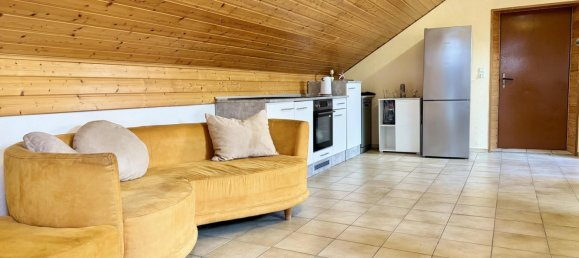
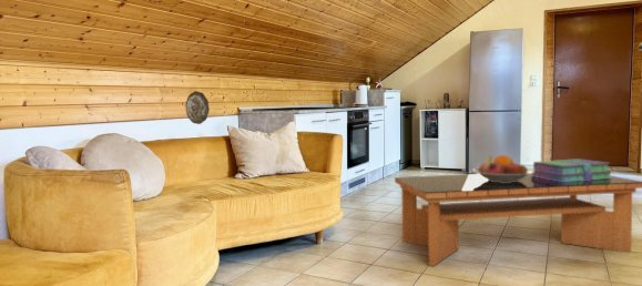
+ stack of books [531,157,612,182]
+ coffee table [394,173,642,267]
+ decorative plate [184,90,211,125]
+ fruit bowl [471,154,534,183]
